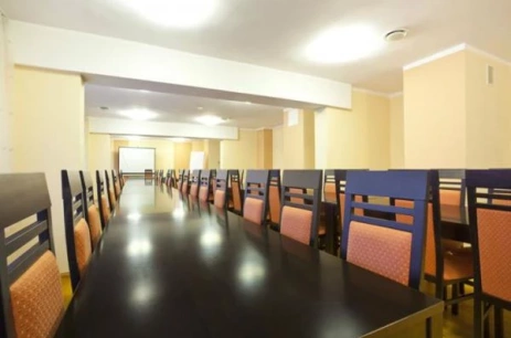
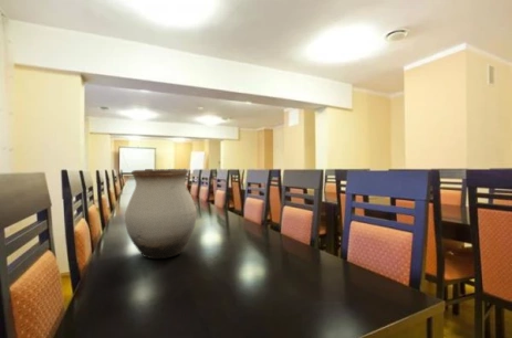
+ vase [124,168,198,260]
